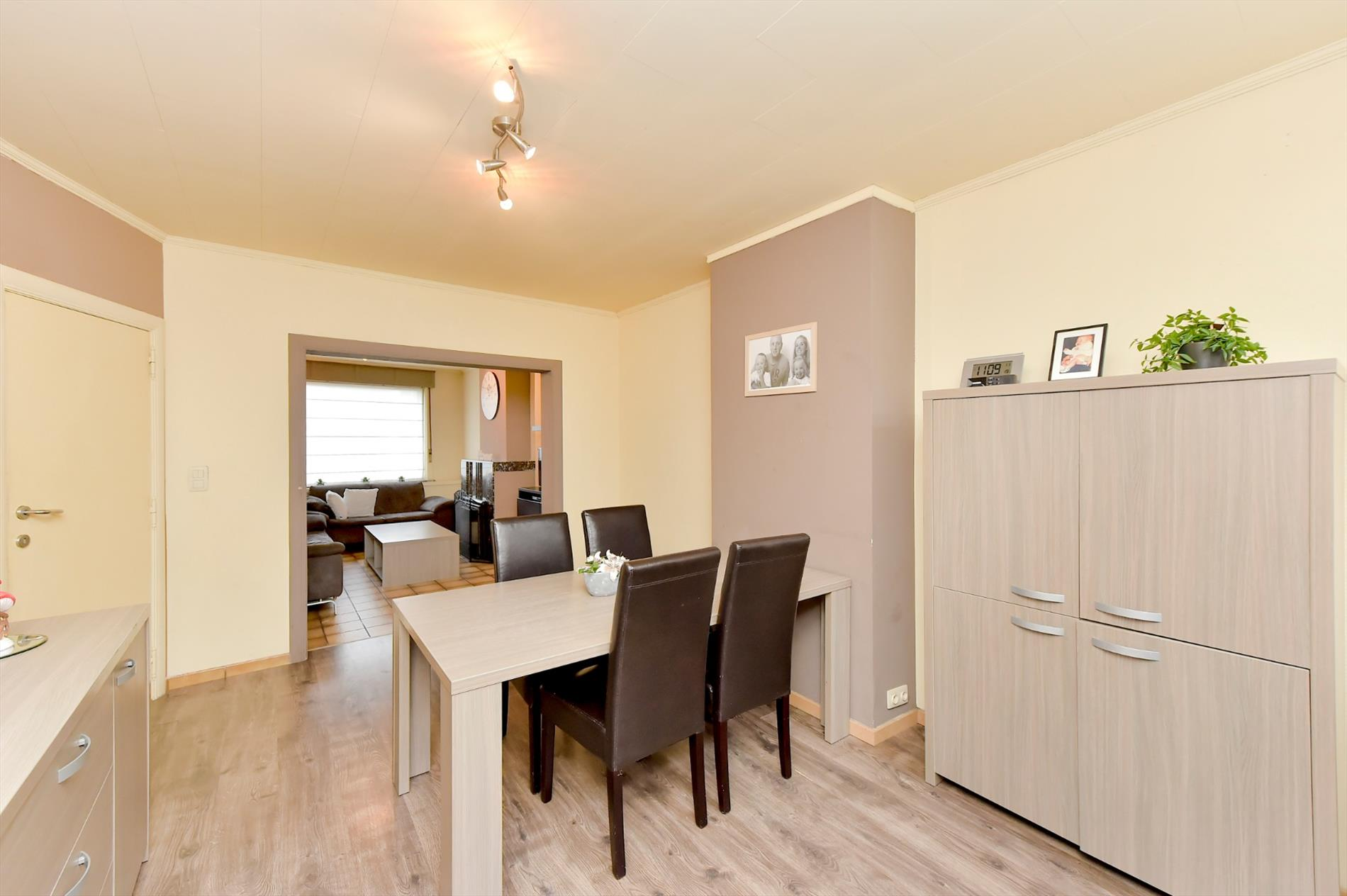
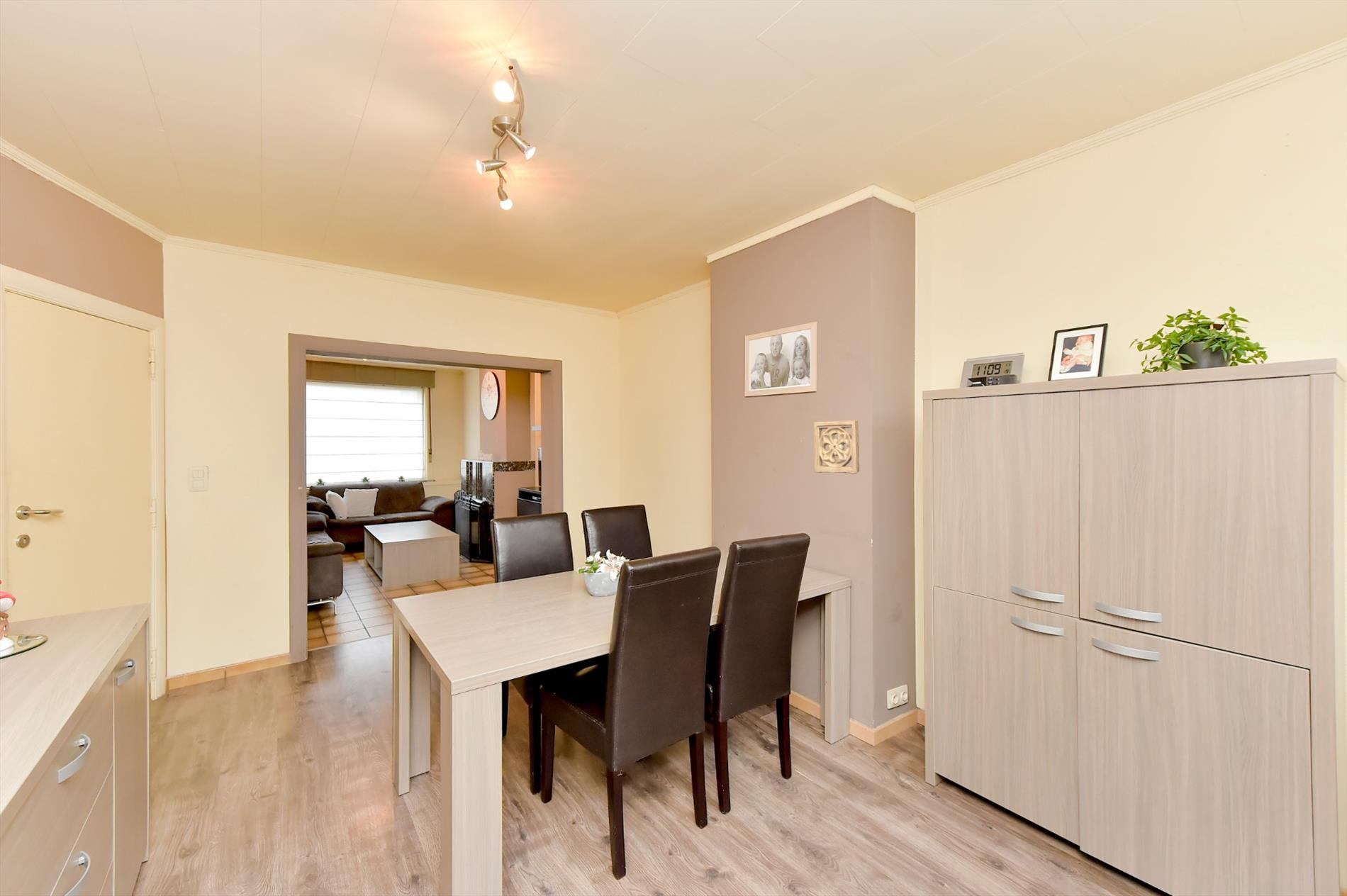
+ wall ornament [813,420,860,475]
